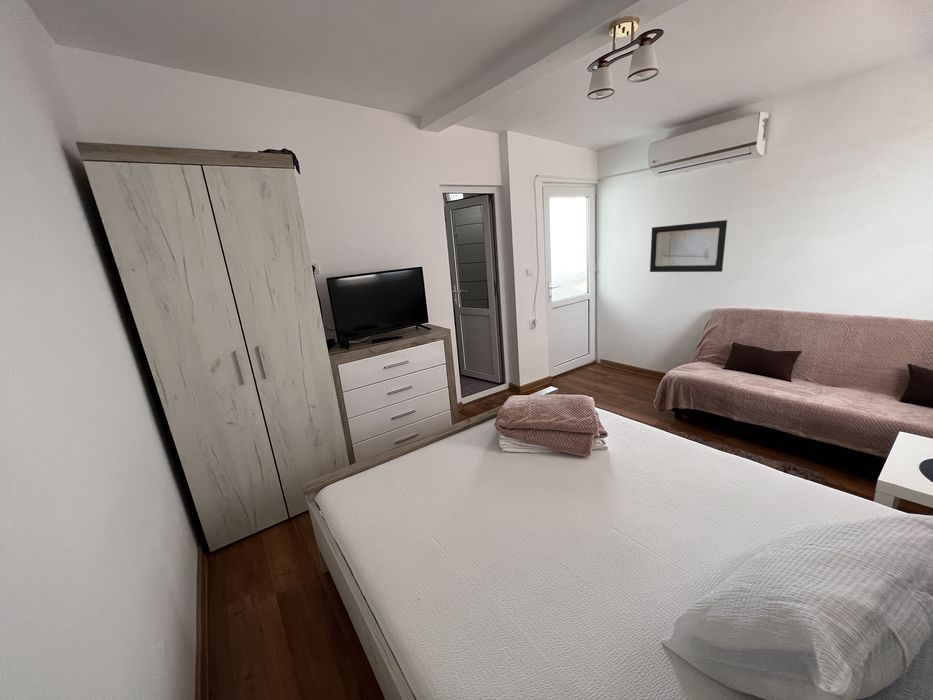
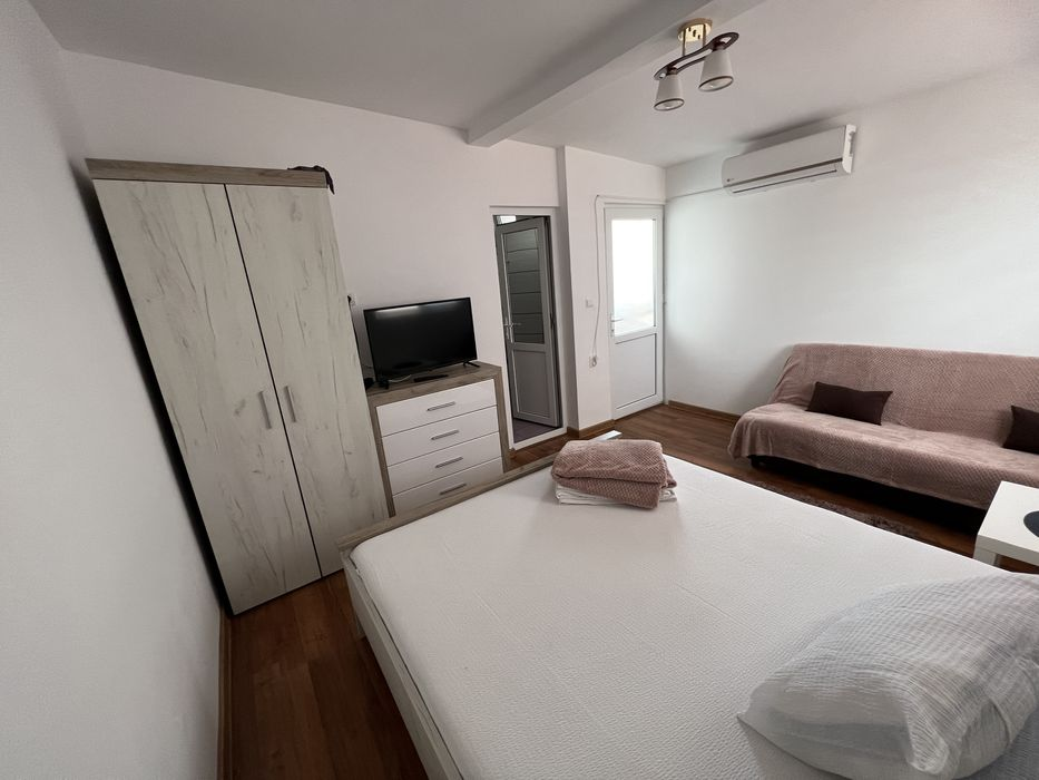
- wall art [649,219,728,273]
